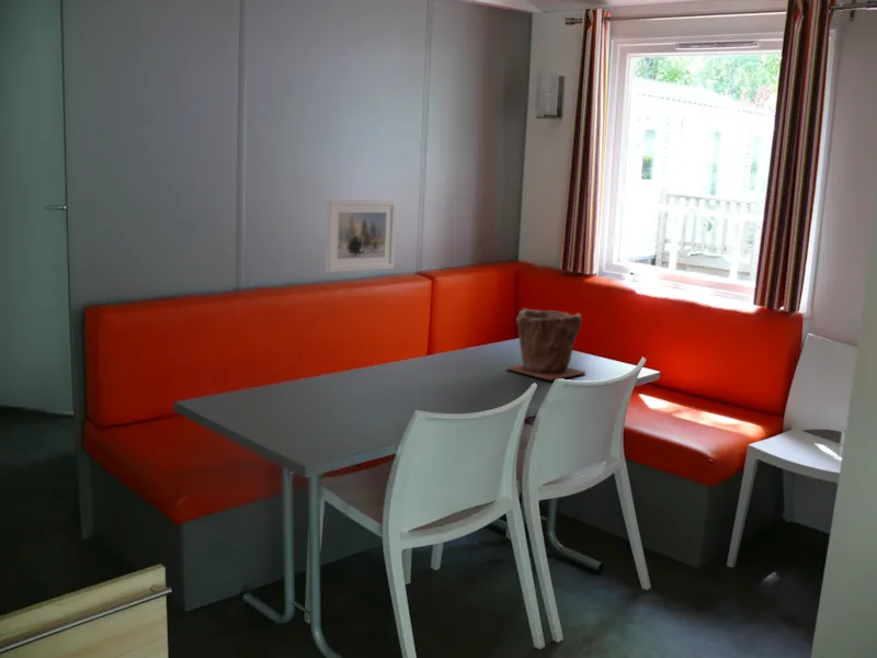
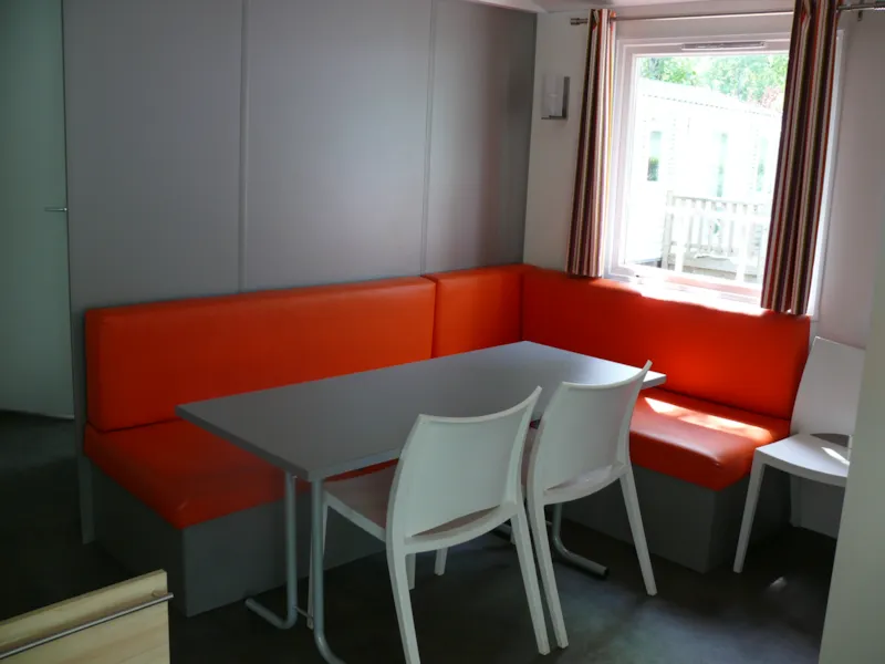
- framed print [324,198,398,273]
- plant pot [505,307,588,381]
